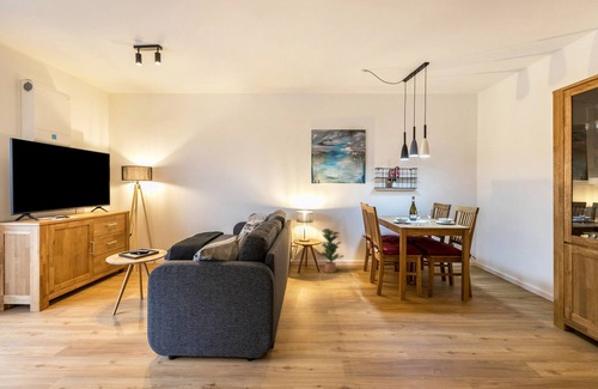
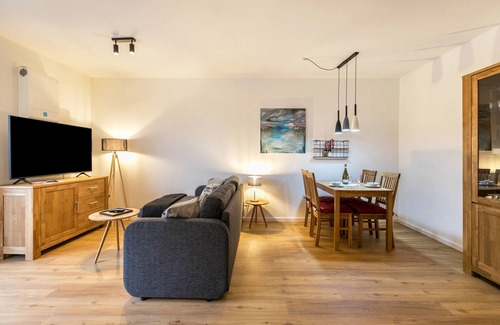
- potted plant [316,227,344,274]
